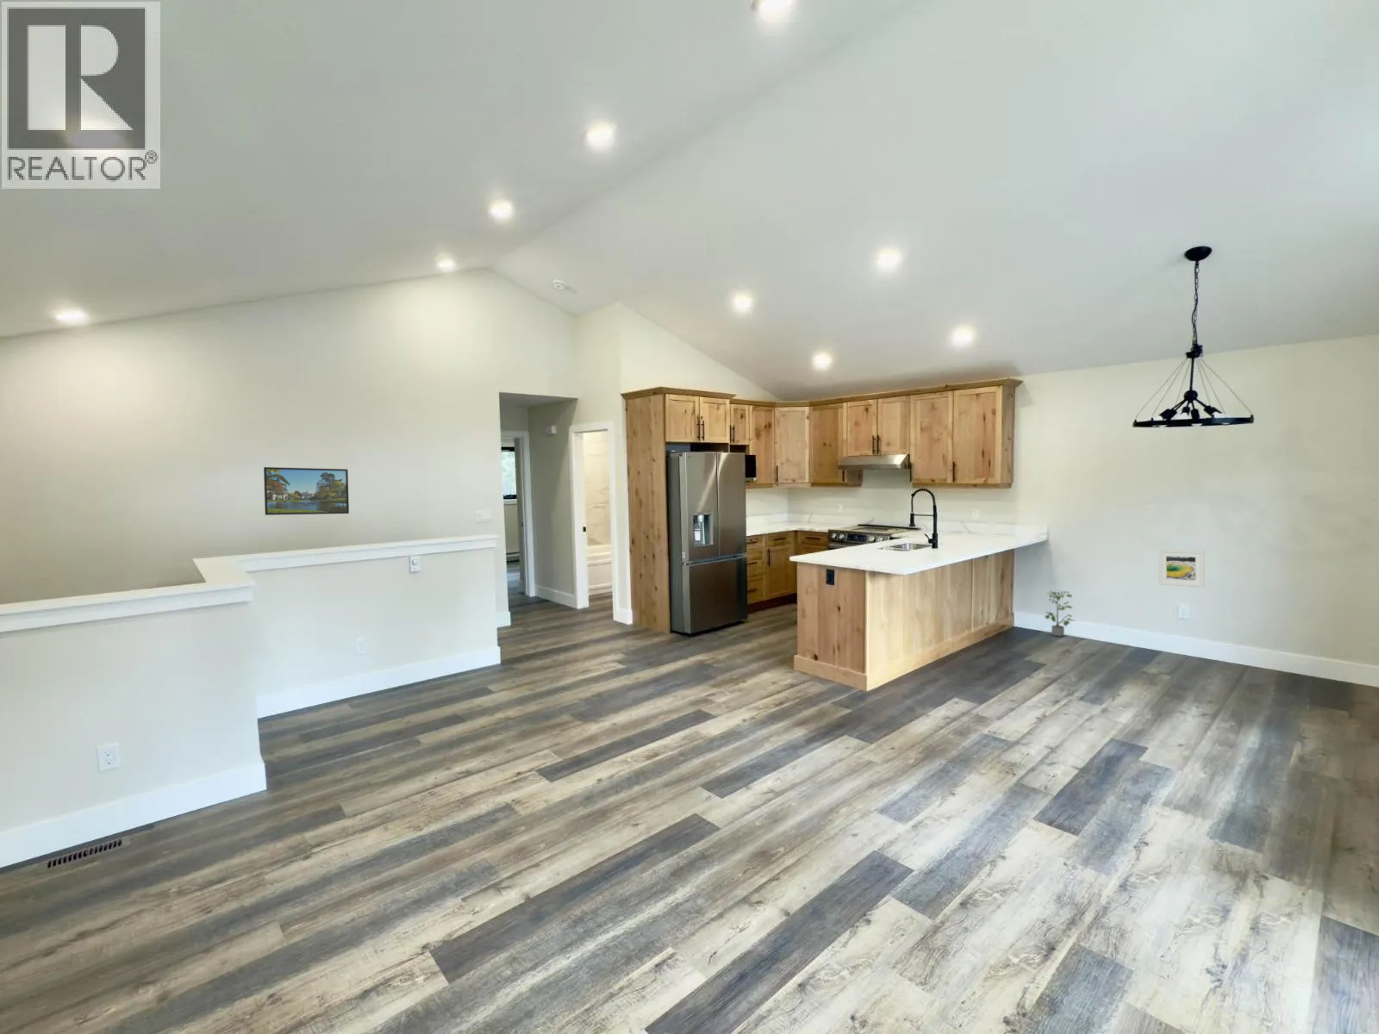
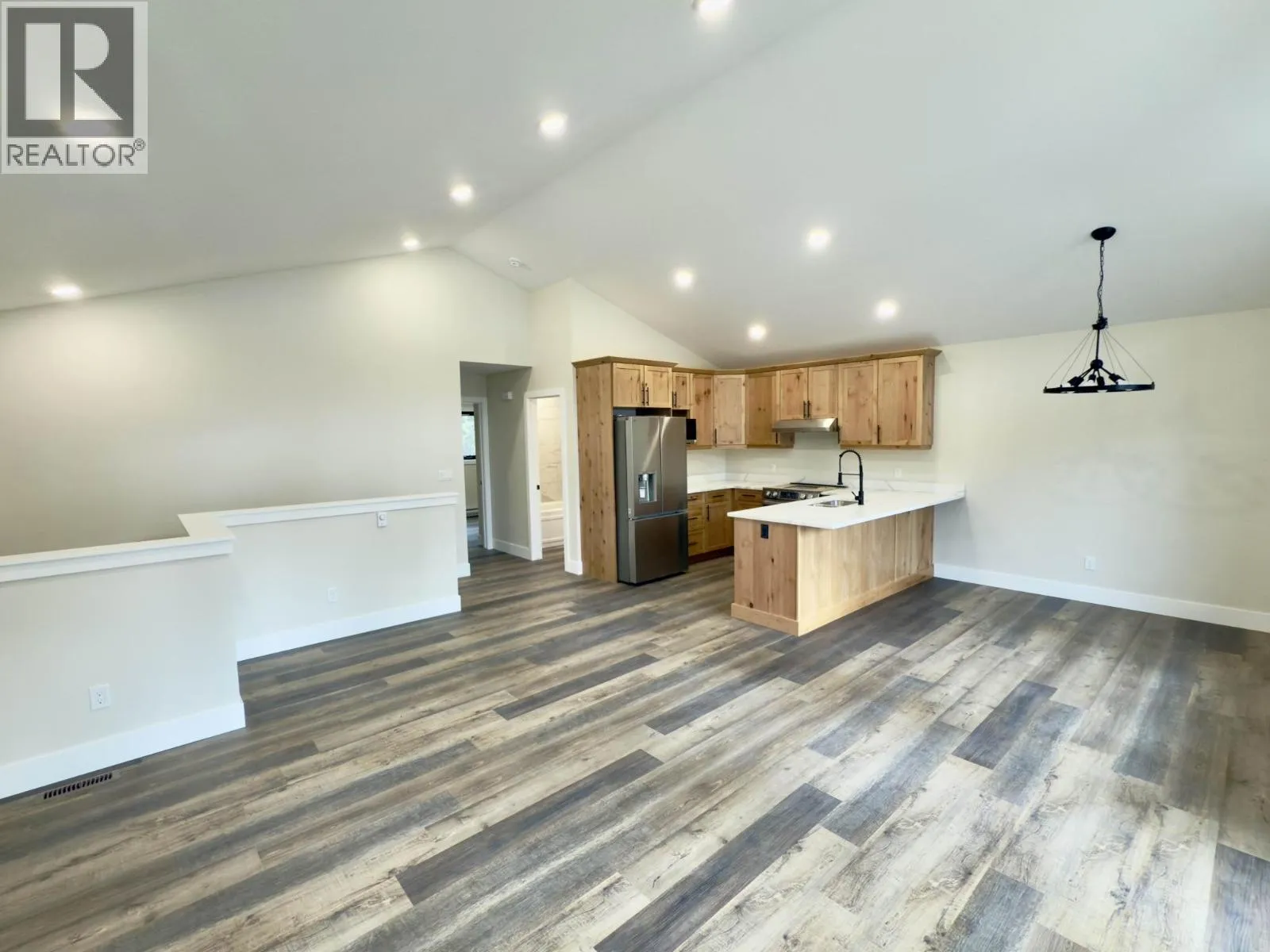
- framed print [263,466,350,516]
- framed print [1157,548,1205,589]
- potted plant [1043,590,1077,638]
